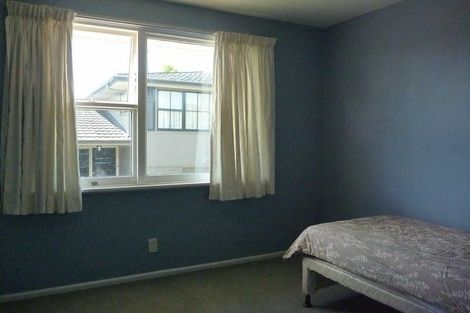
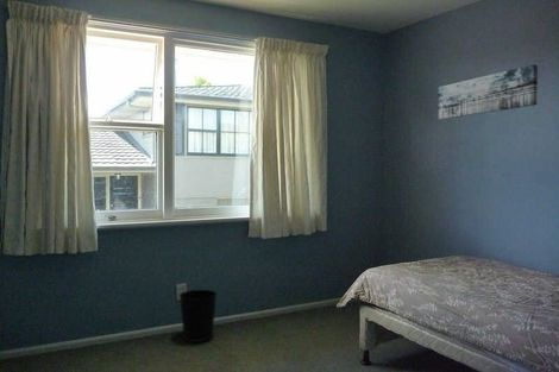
+ wall art [438,63,539,121]
+ wastebasket [178,289,218,343]
